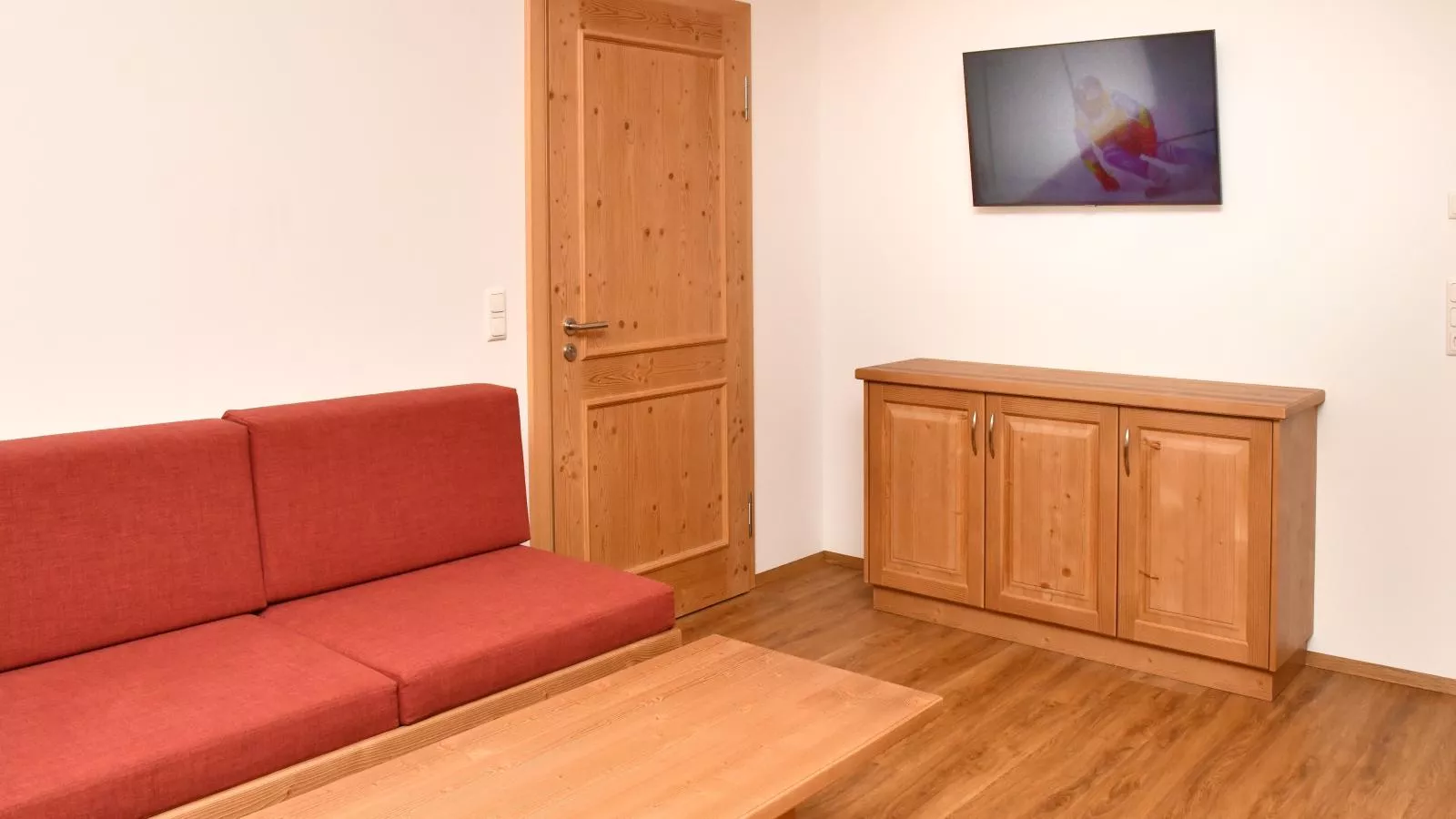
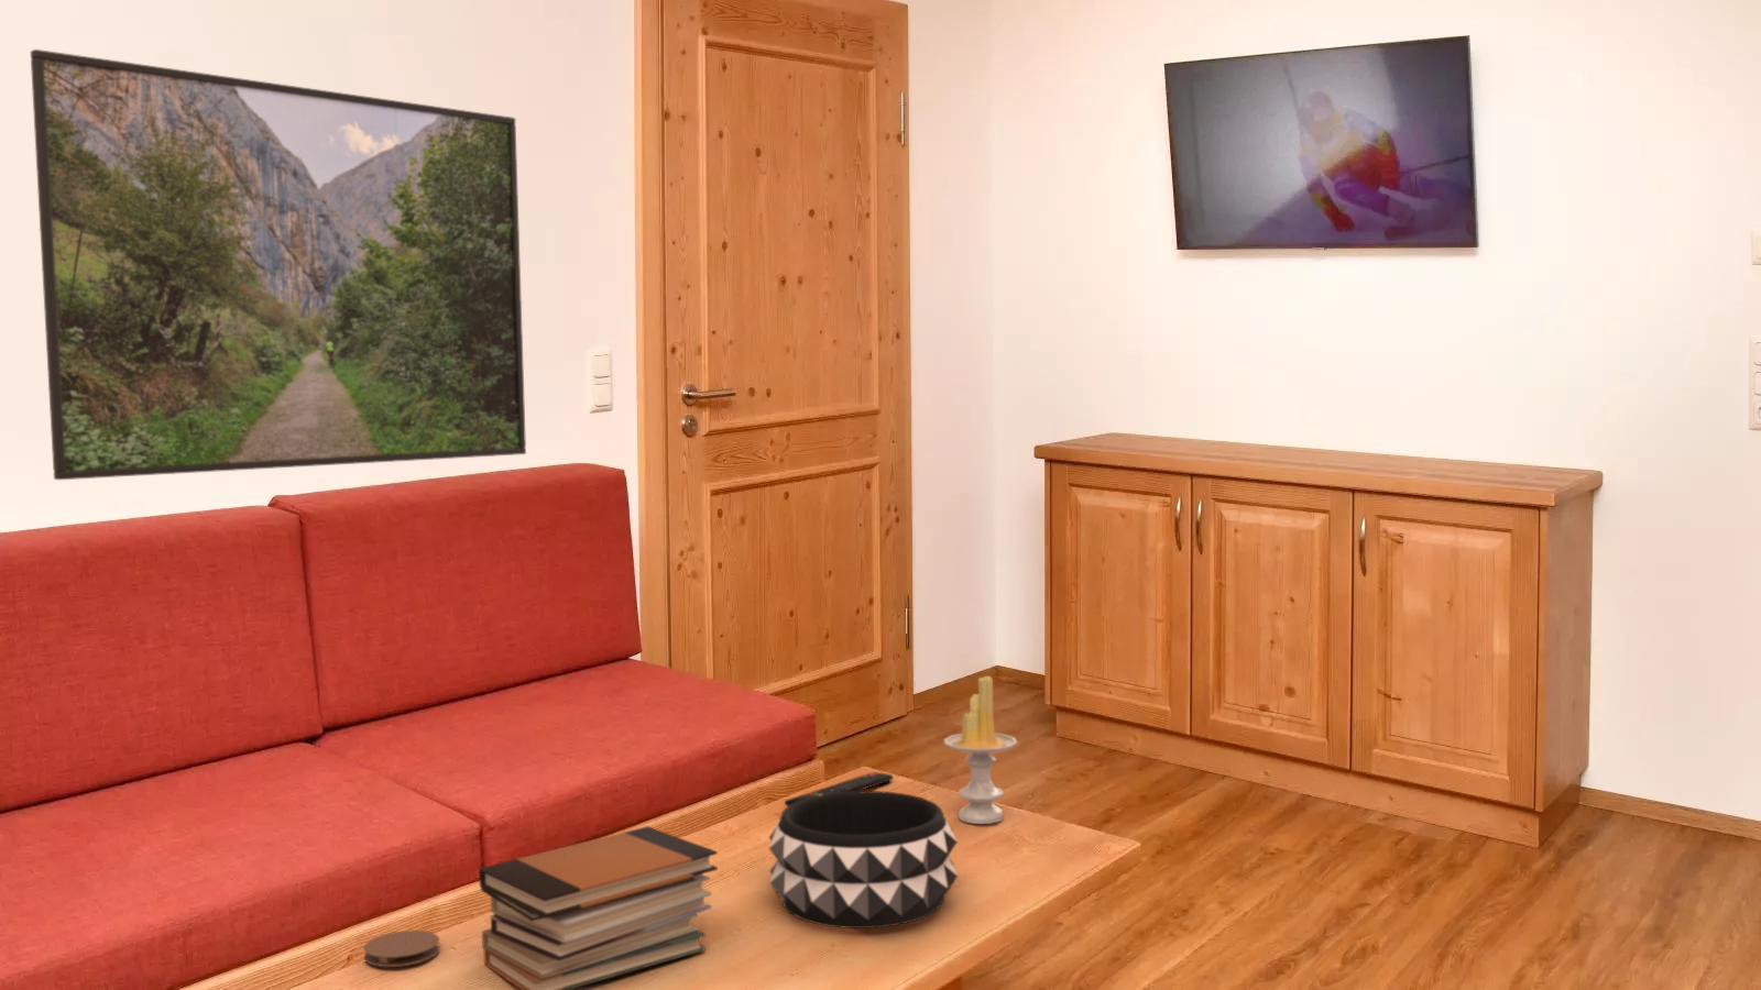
+ decorative bowl [768,789,959,930]
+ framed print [30,48,527,481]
+ candle [943,676,1018,824]
+ coaster [362,930,441,968]
+ remote control [784,771,894,807]
+ book stack [478,824,718,990]
